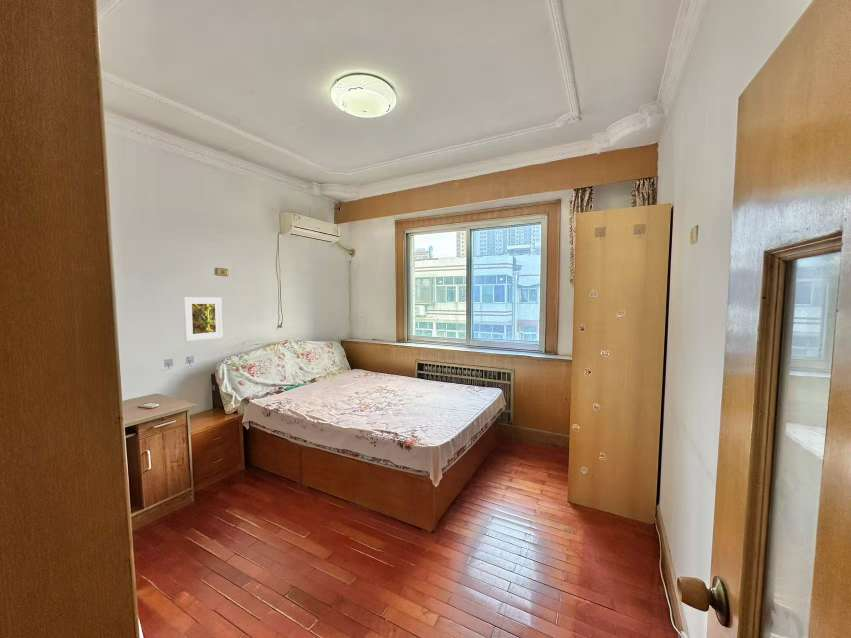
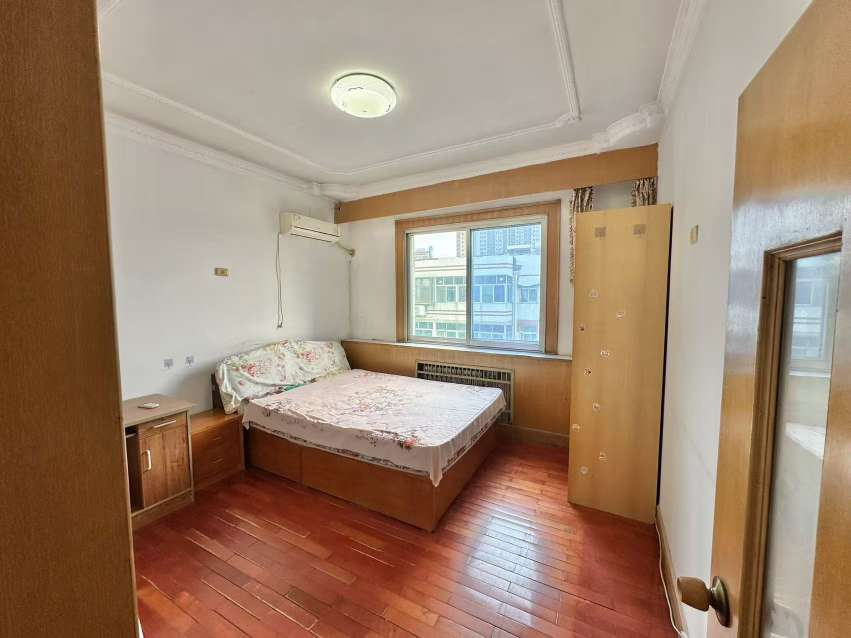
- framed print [183,296,224,342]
